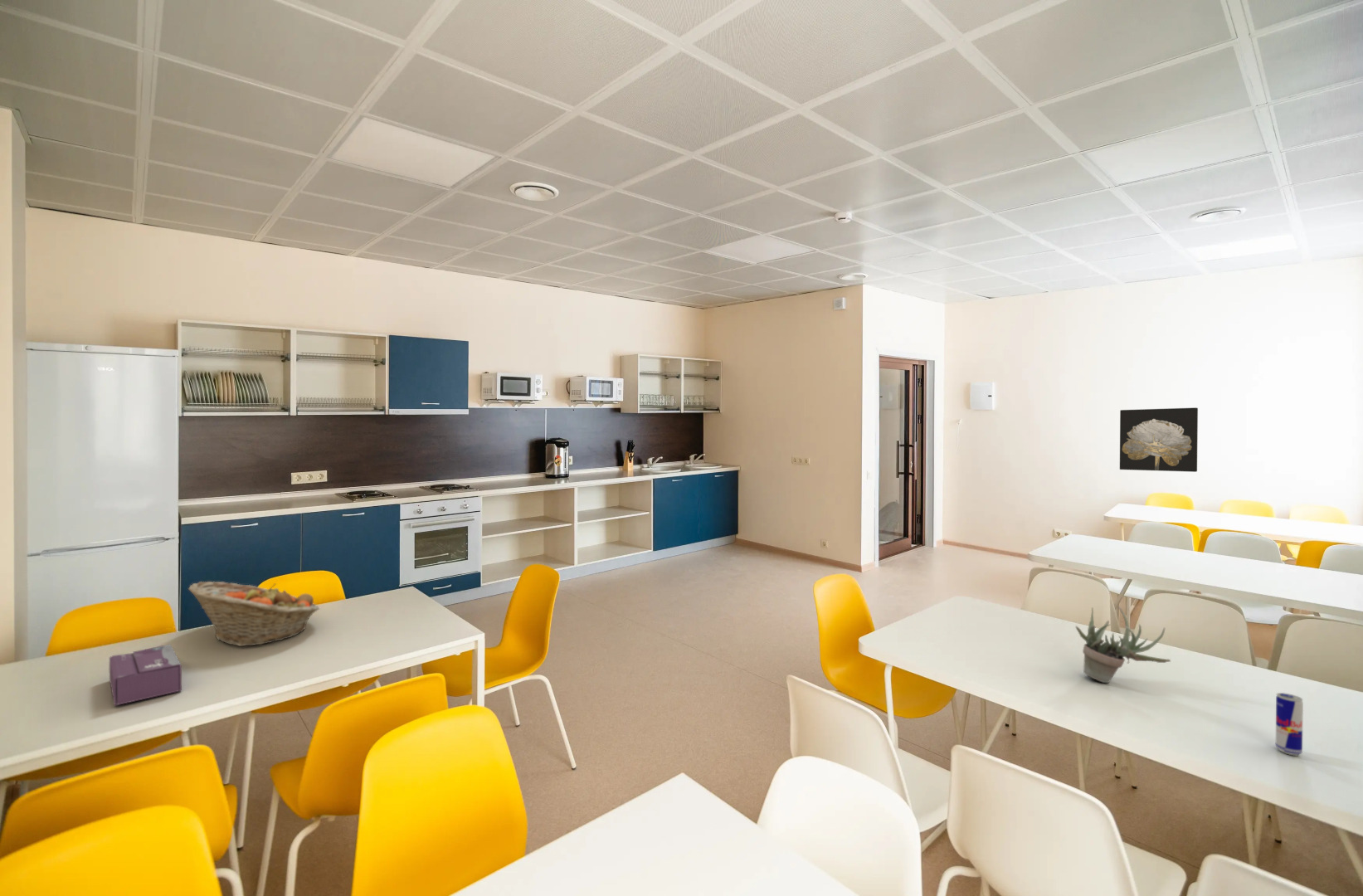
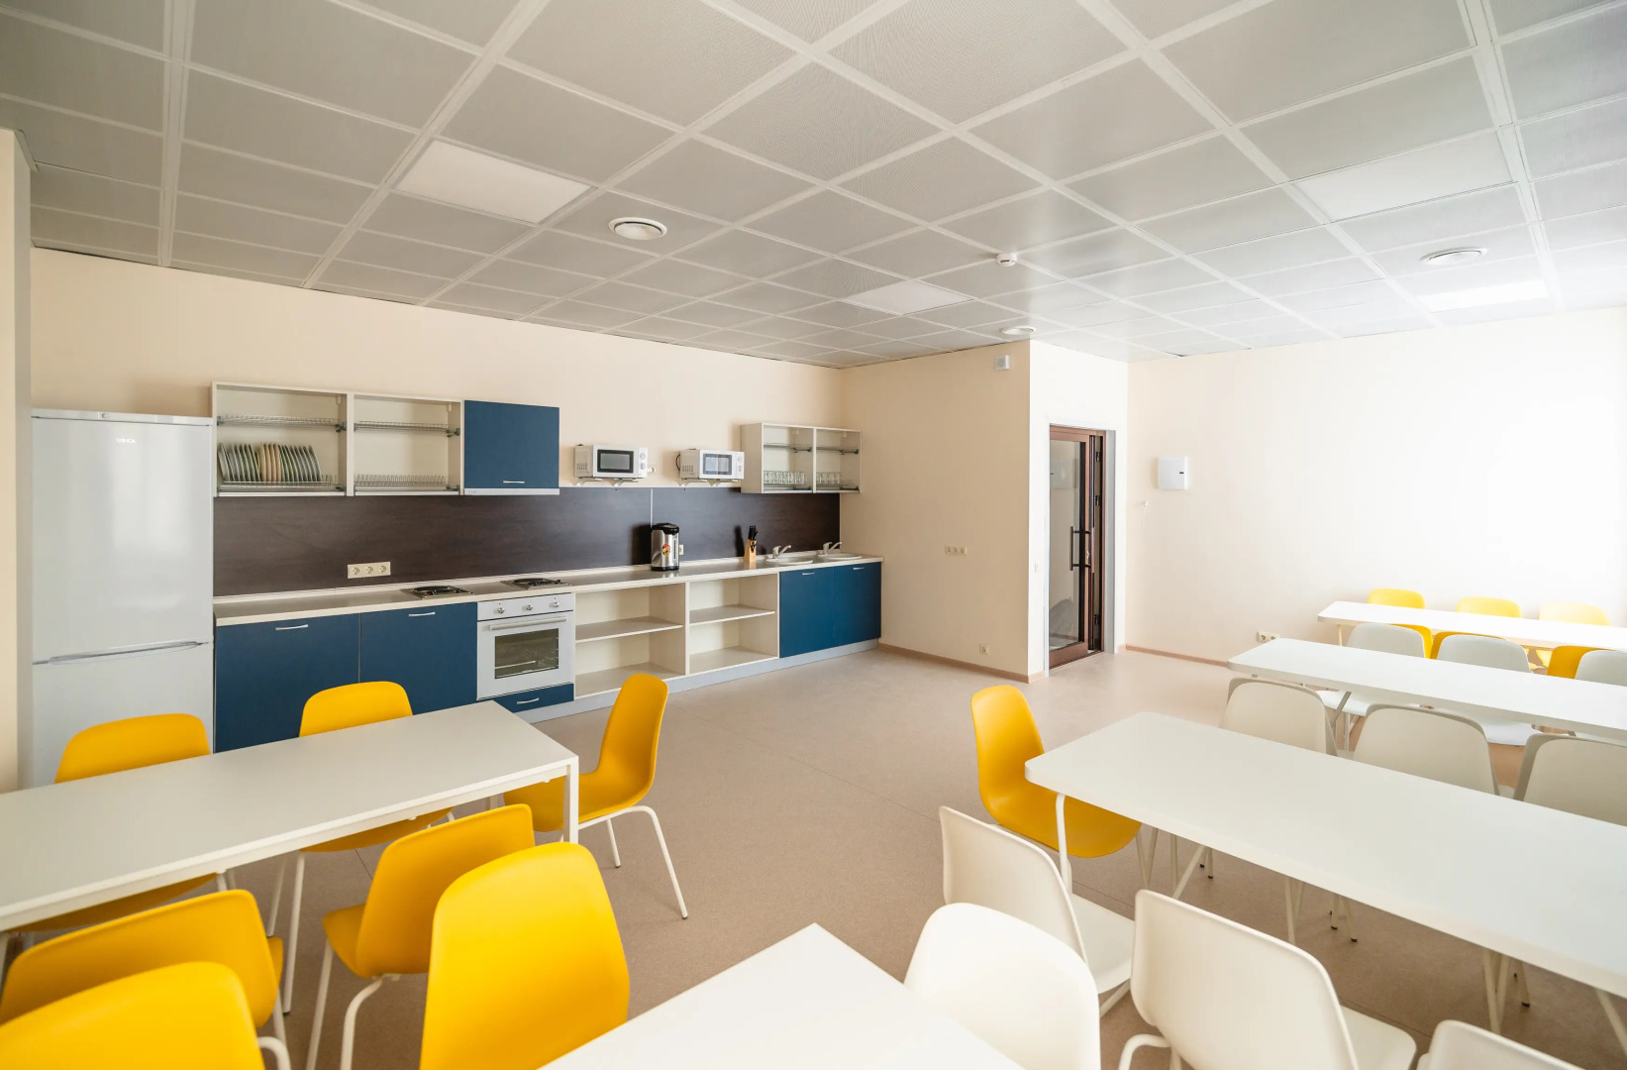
- beverage can [1275,692,1304,756]
- wall art [1119,407,1199,473]
- fruit basket [187,581,320,647]
- tissue box [109,644,183,707]
- succulent plant [1074,606,1171,684]
